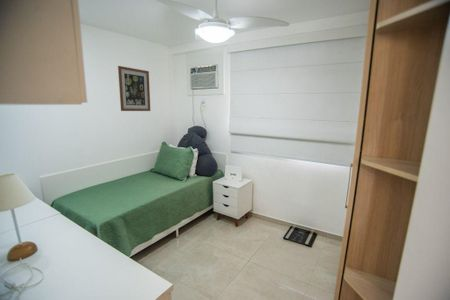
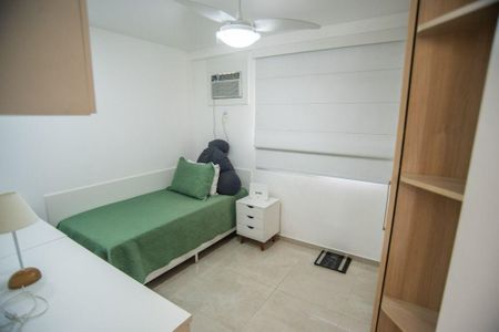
- wall art [117,65,151,112]
